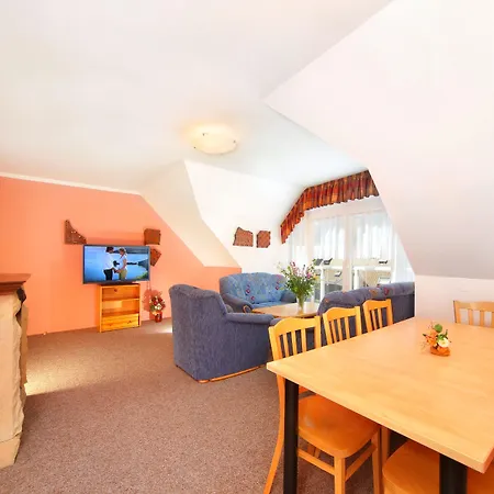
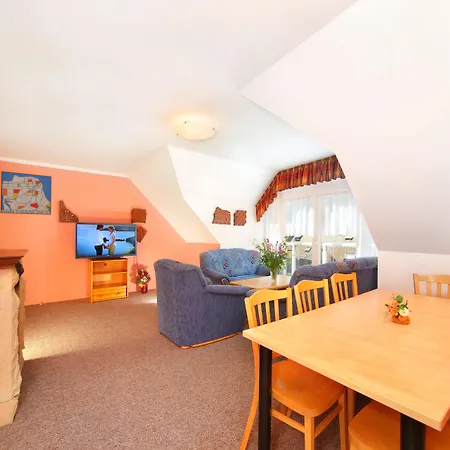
+ wall art [0,170,53,216]
